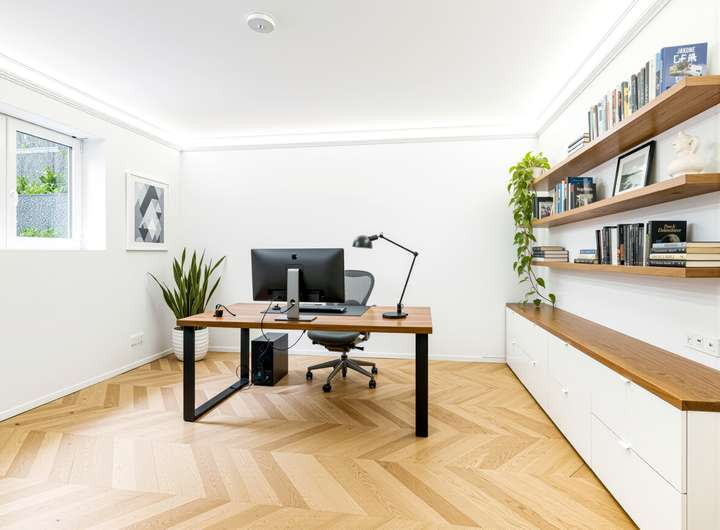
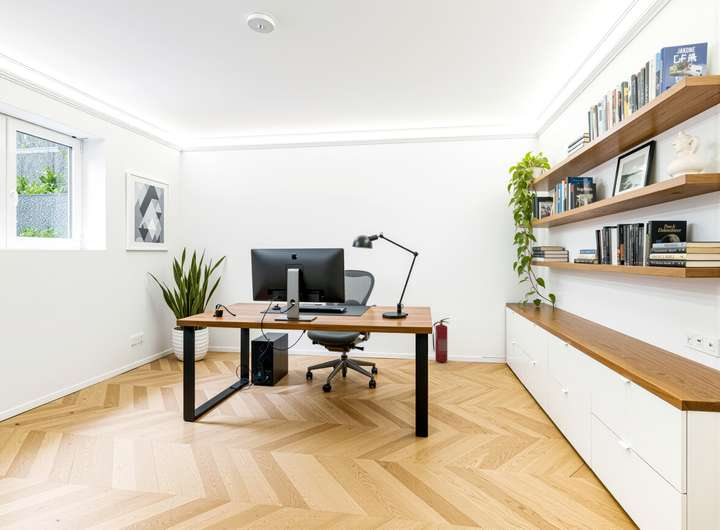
+ fire extinguisher [431,317,450,364]
